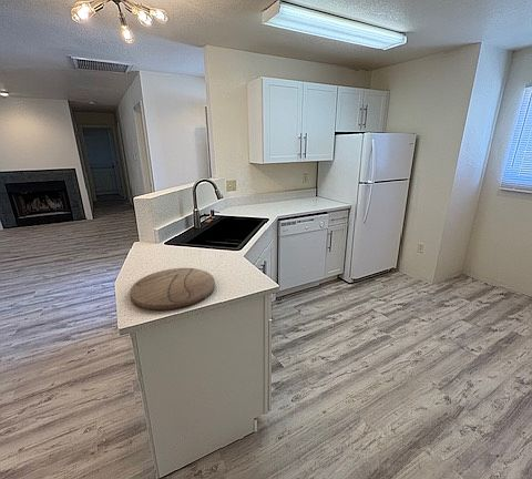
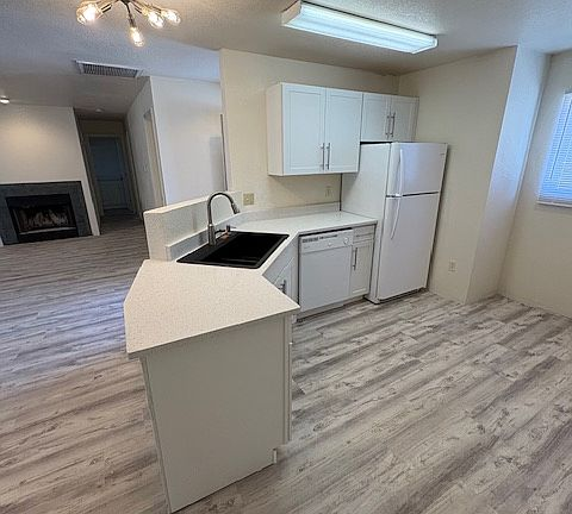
- cutting board [129,267,216,313]
